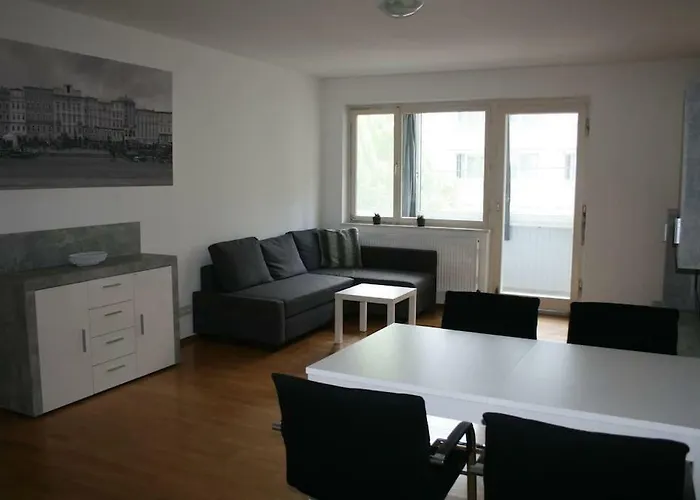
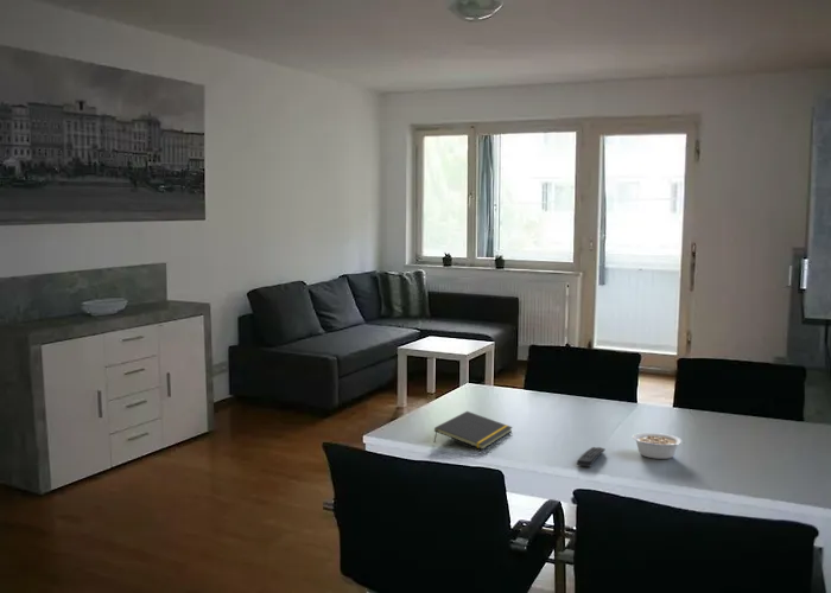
+ notepad [433,410,514,451]
+ remote control [576,446,605,468]
+ legume [632,432,686,460]
